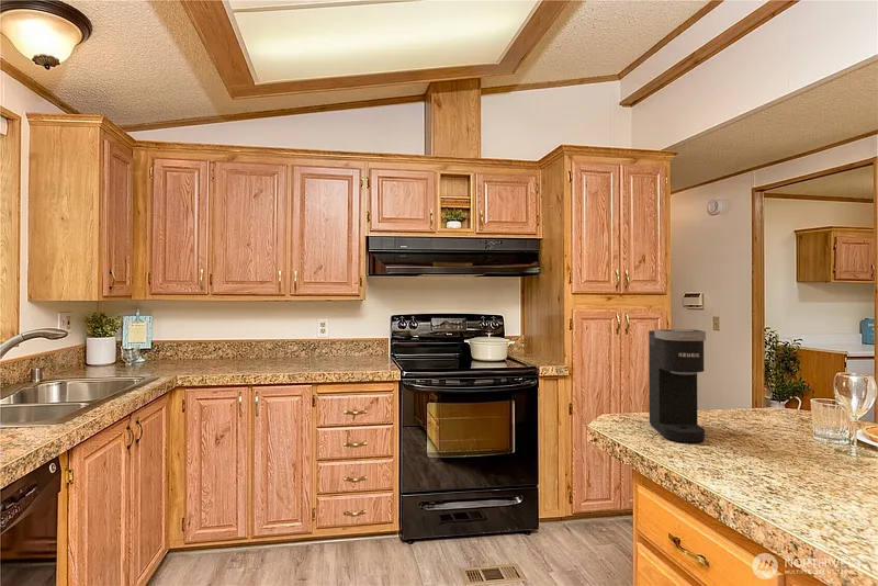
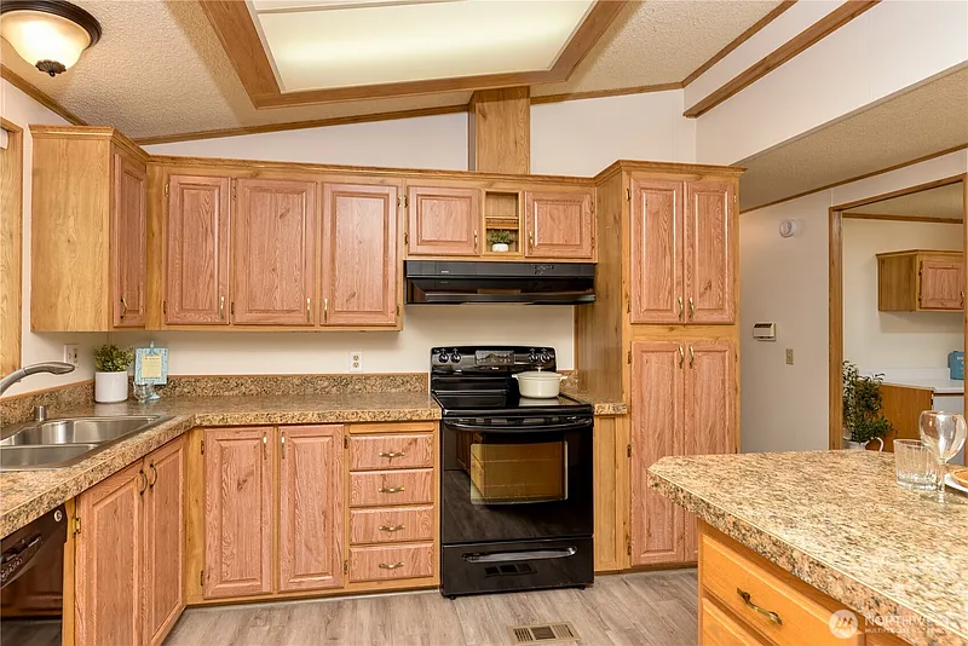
- coffee maker [648,328,707,443]
